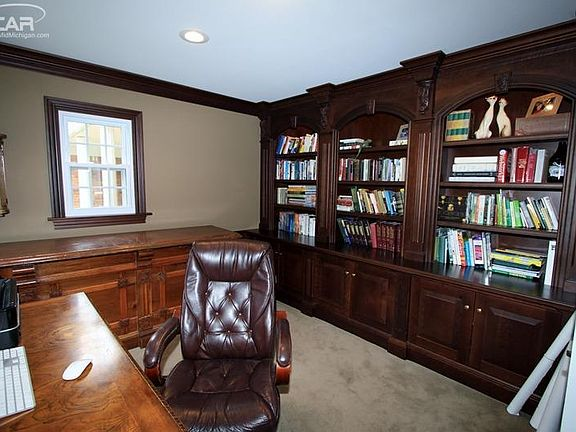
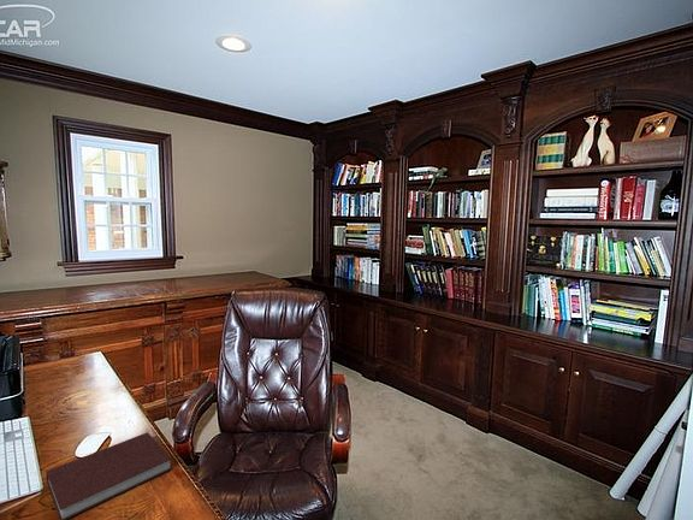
+ notebook [45,431,173,520]
